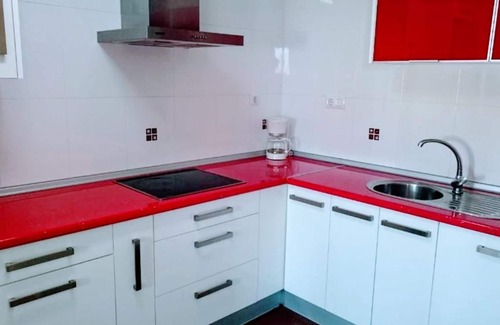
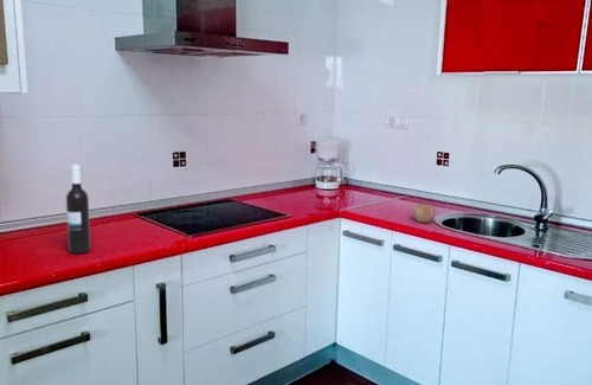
+ wine bottle [65,163,91,255]
+ apple [412,203,436,224]
